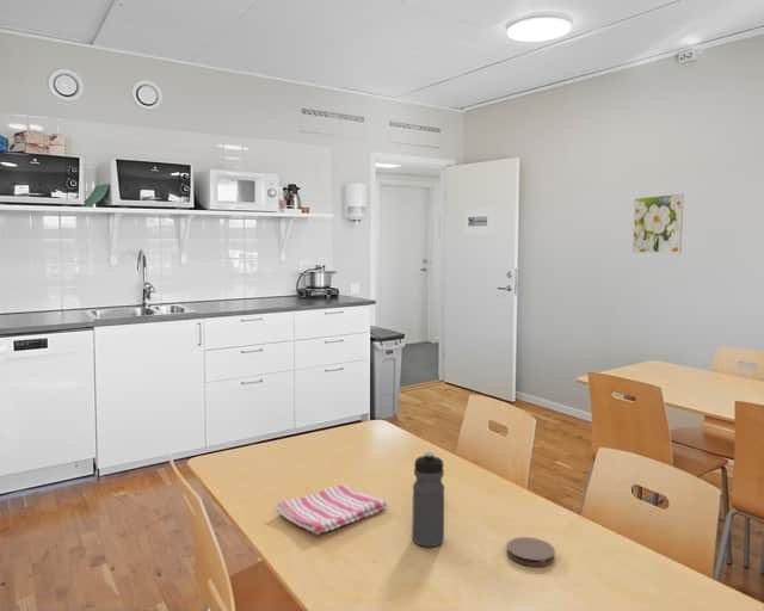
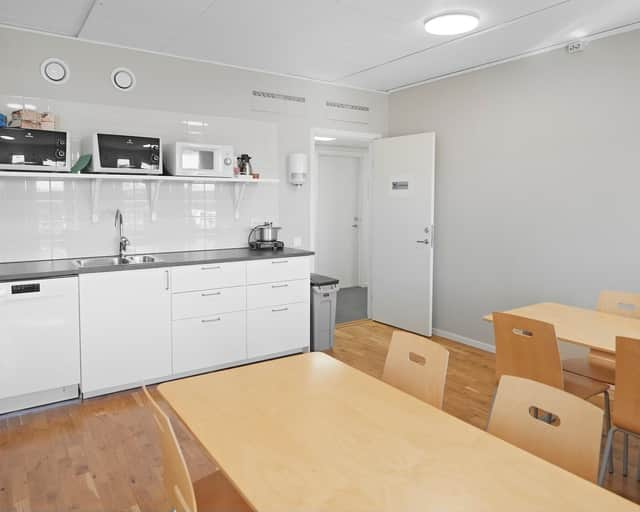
- coaster [506,536,556,567]
- water bottle [411,451,445,548]
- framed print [631,192,685,254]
- dish towel [275,483,389,536]
